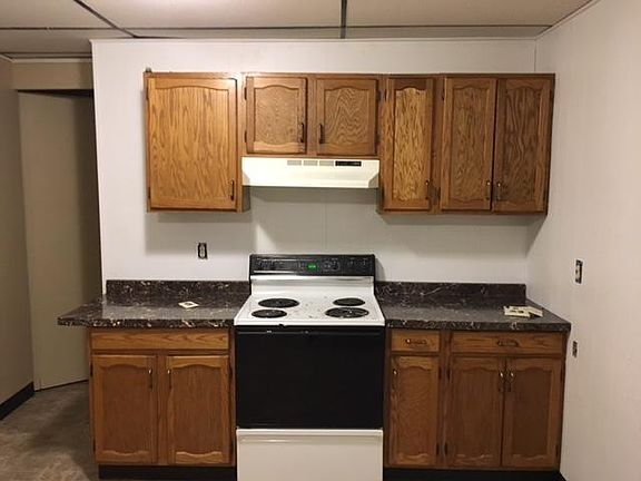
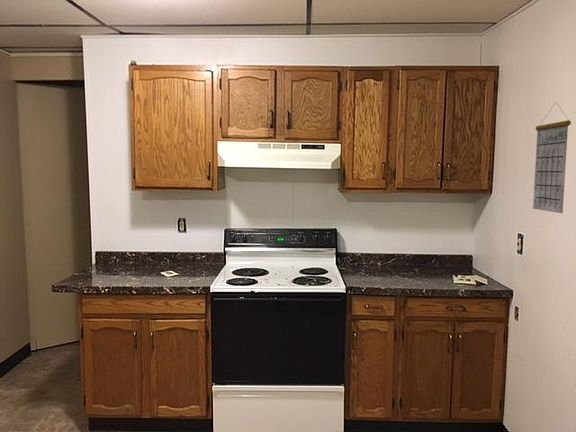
+ calendar [532,103,572,214]
